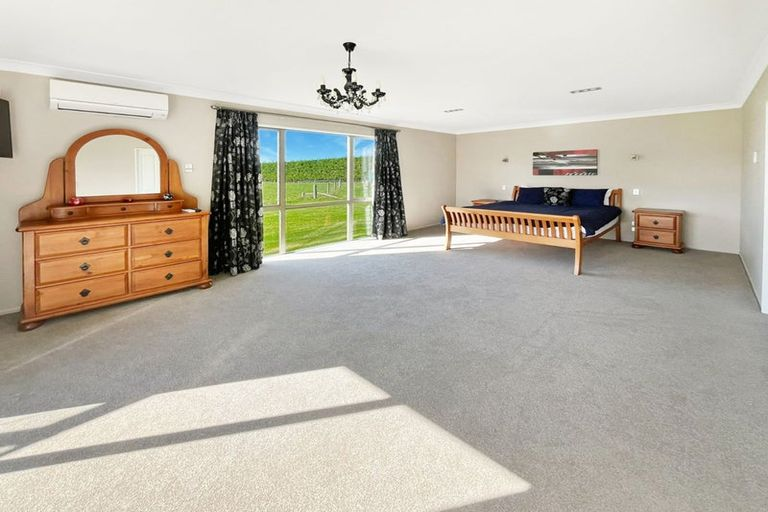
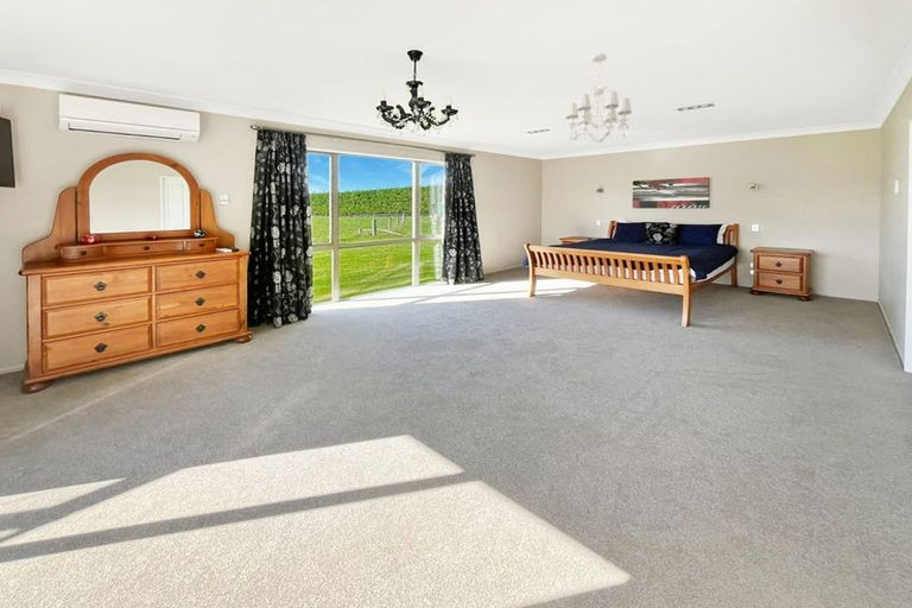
+ chandelier [564,52,633,147]
